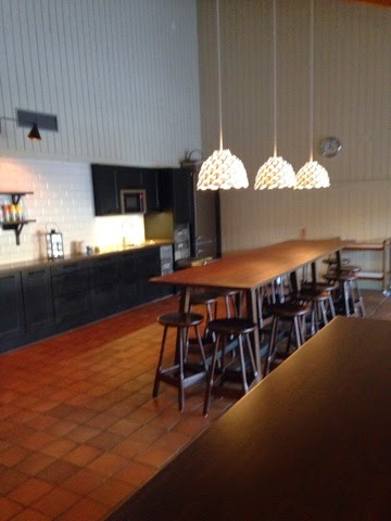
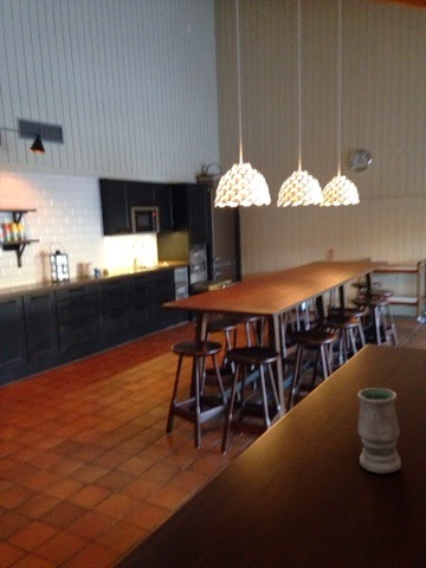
+ vase [356,387,402,475]
